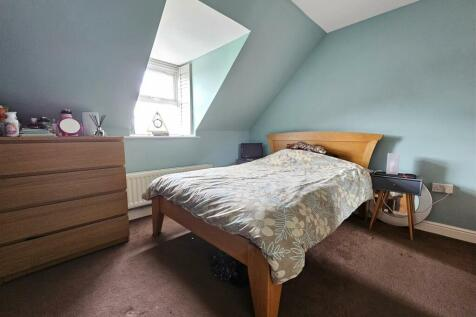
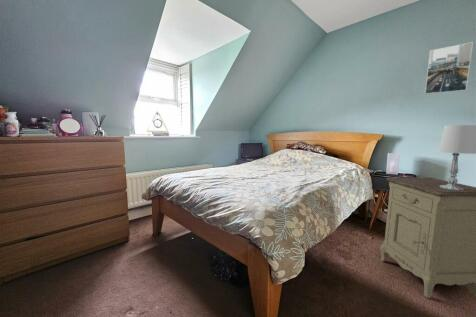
+ table lamp [437,124,476,190]
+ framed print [424,41,474,95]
+ nightstand [379,176,476,299]
